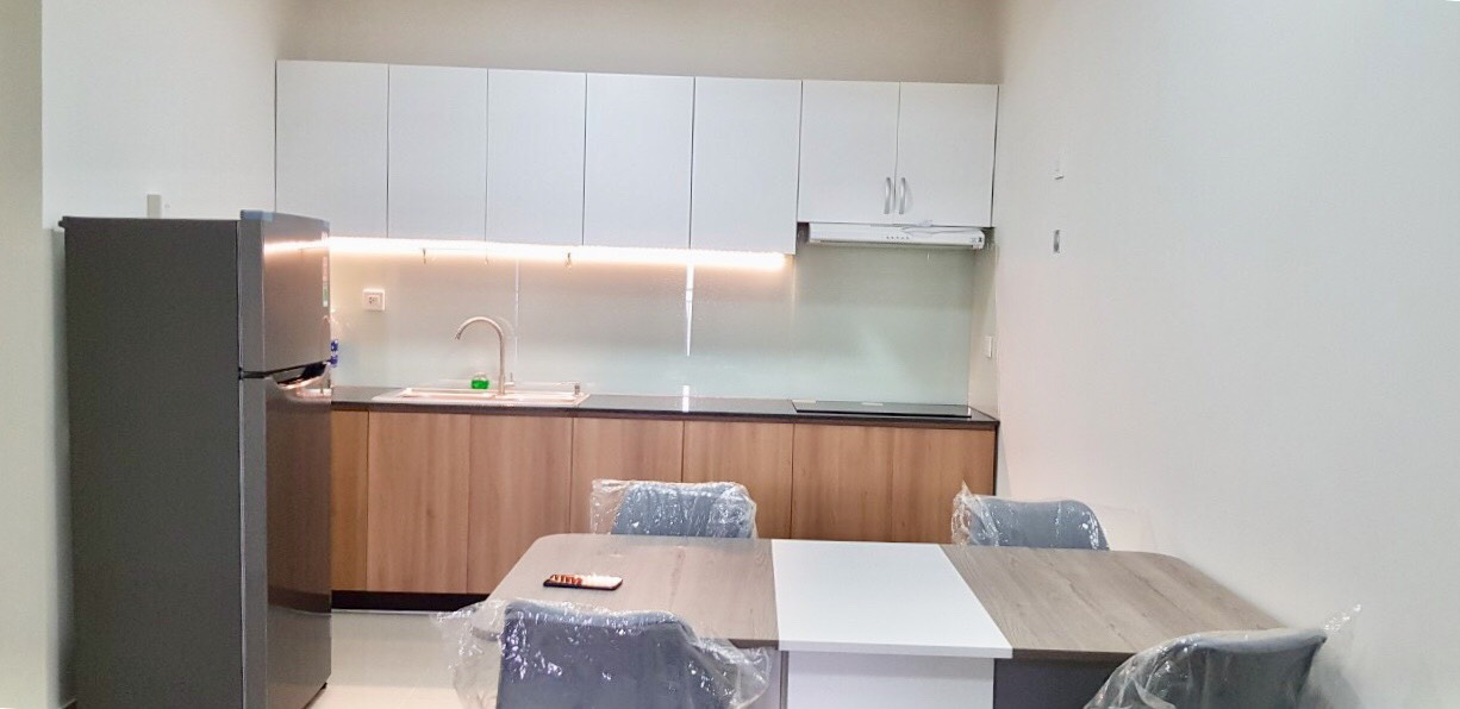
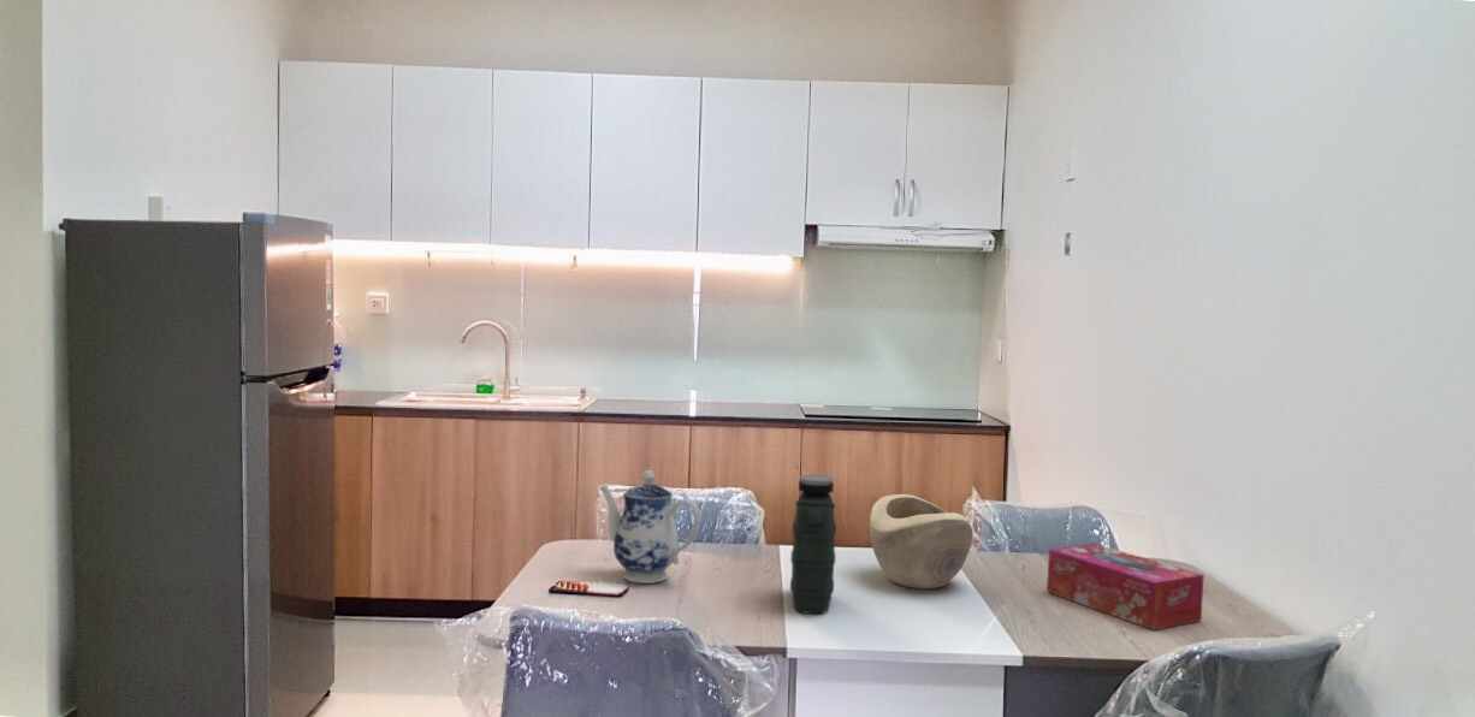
+ water jug [789,474,837,615]
+ teapot [598,469,701,585]
+ decorative bowl [869,493,975,589]
+ tissue box [1045,543,1206,632]
